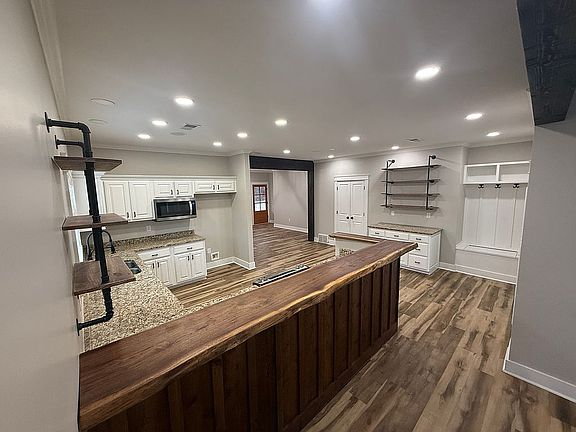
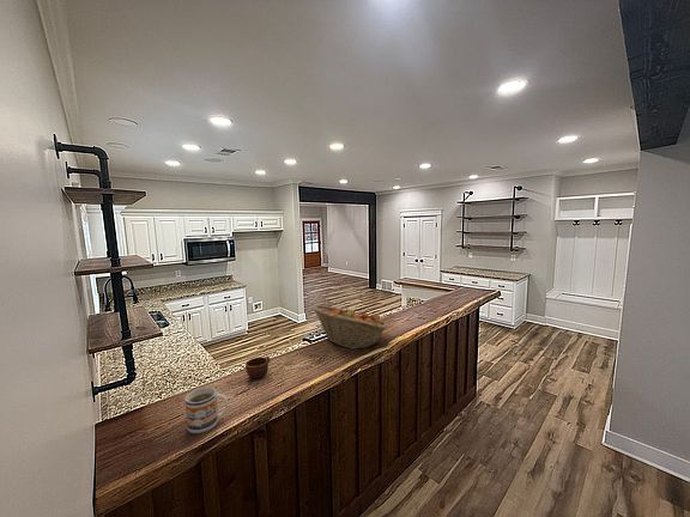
+ mug [184,387,229,434]
+ fruit basket [310,304,389,351]
+ mug [244,355,271,381]
